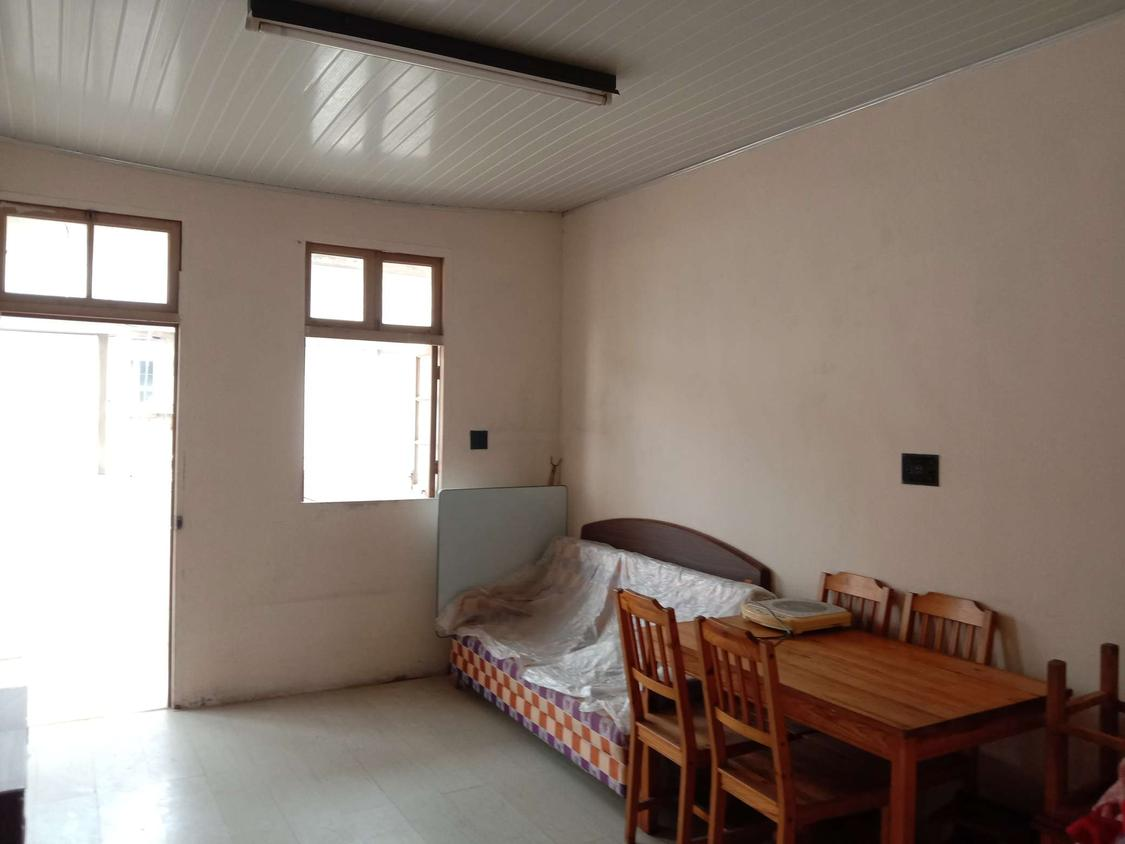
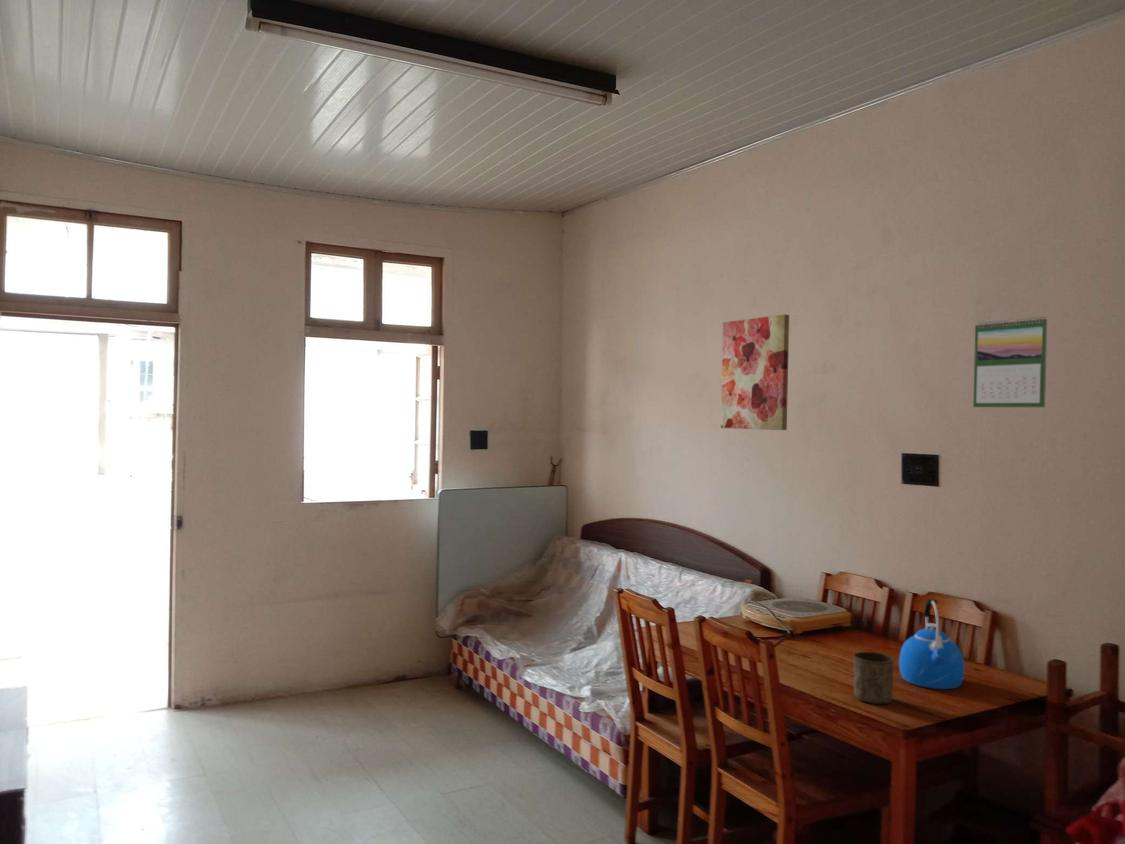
+ cup [852,651,895,705]
+ wall art [720,313,790,431]
+ kettle [898,598,965,690]
+ calendar [972,316,1048,408]
